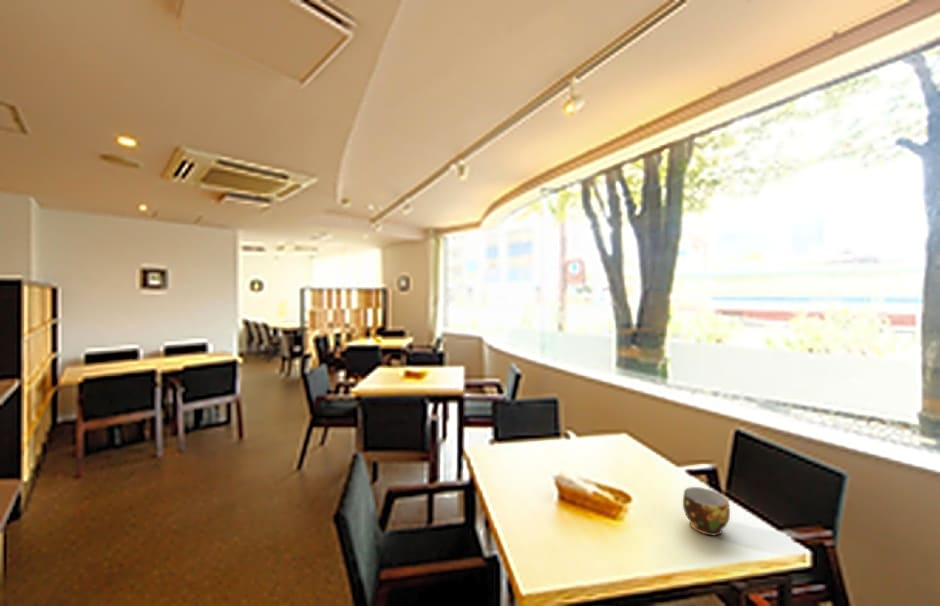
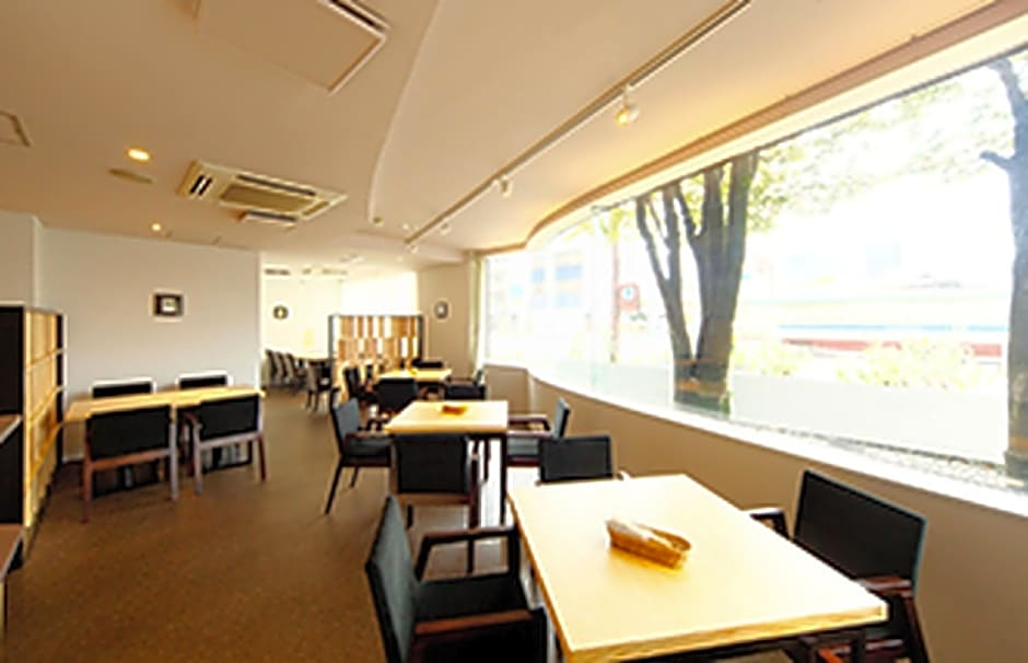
- cup [682,486,731,537]
